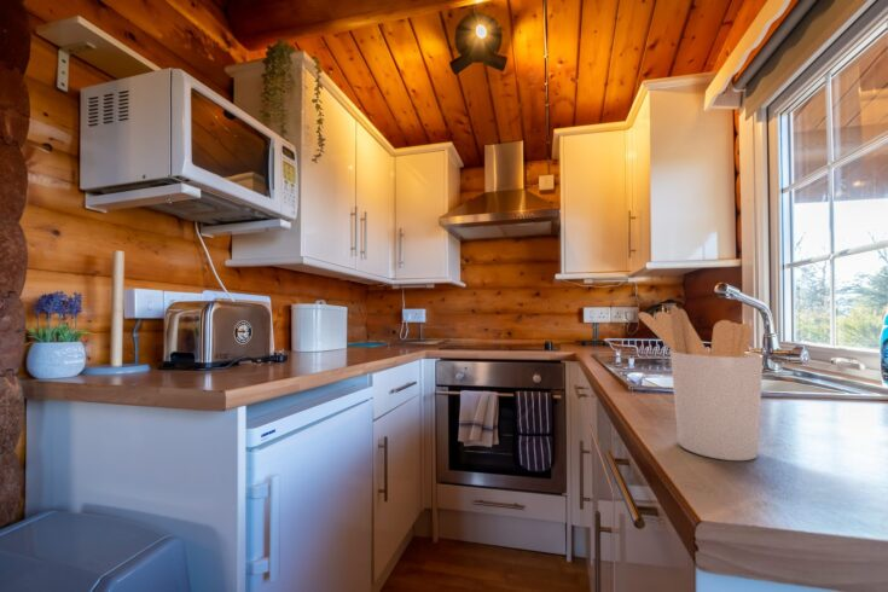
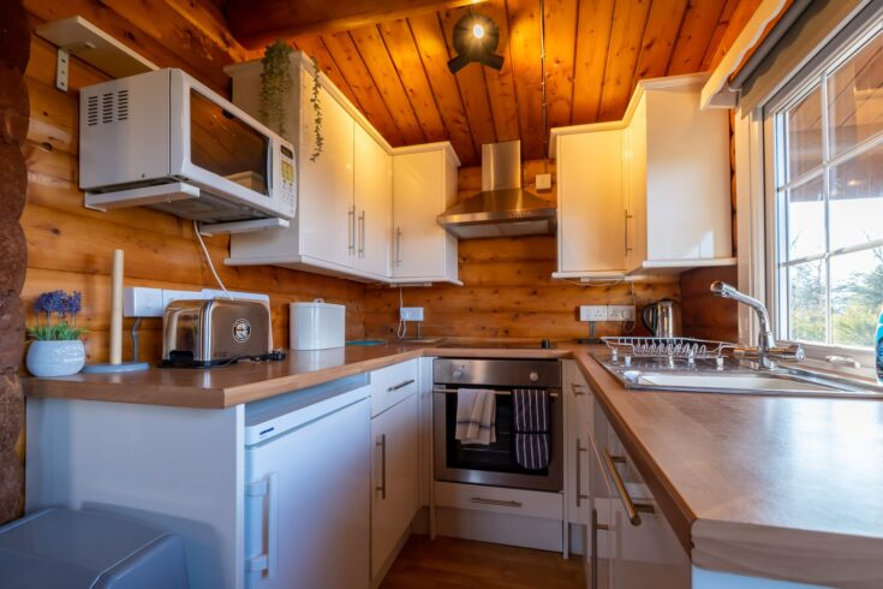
- utensil holder [637,304,764,462]
